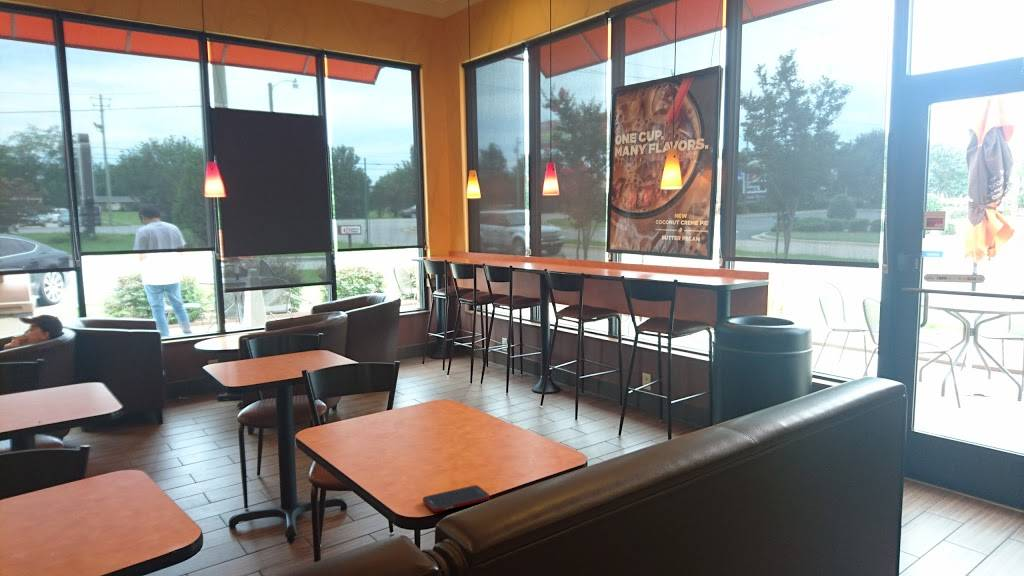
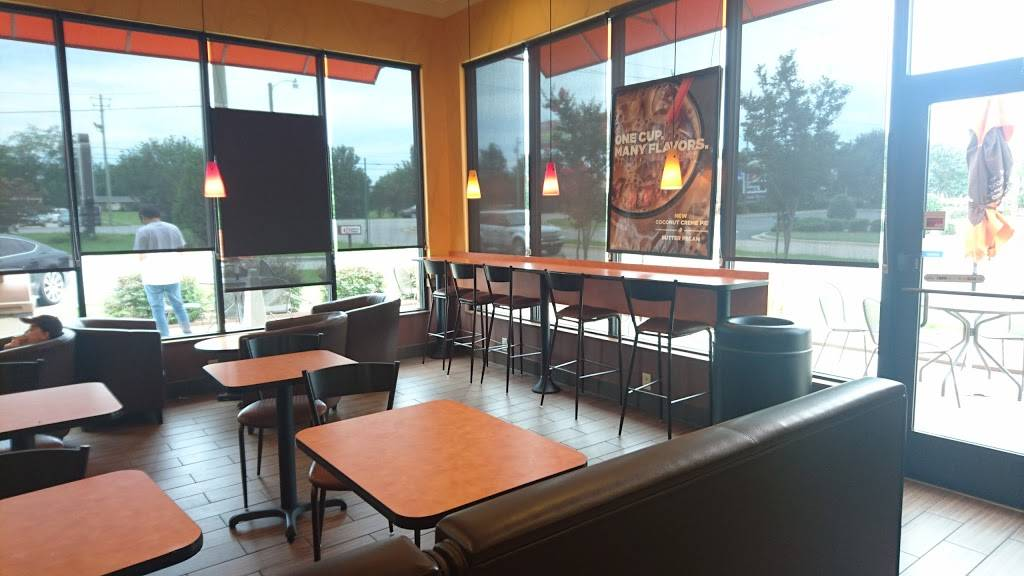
- cell phone [422,484,491,513]
